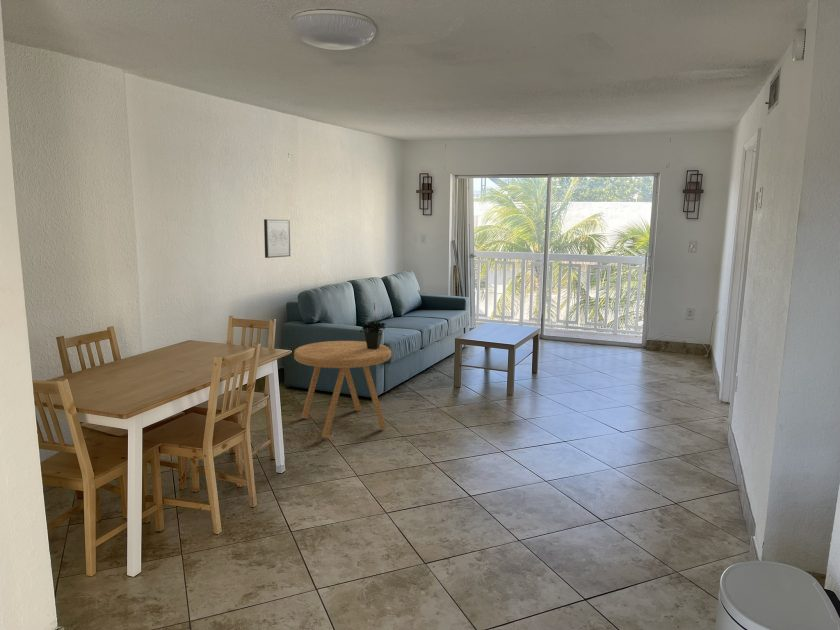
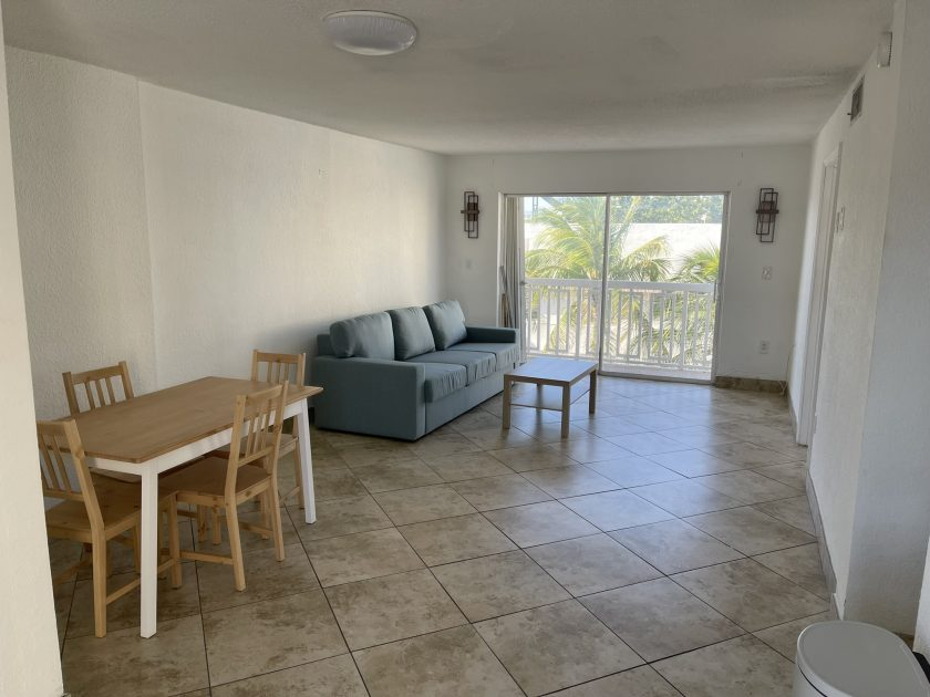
- side table [293,340,392,439]
- potted plant [359,299,387,349]
- wall art [263,218,291,259]
